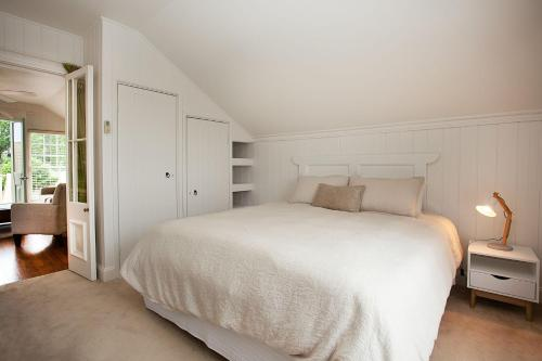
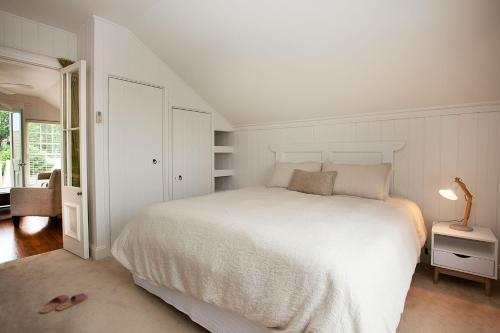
+ slippers [39,292,89,314]
